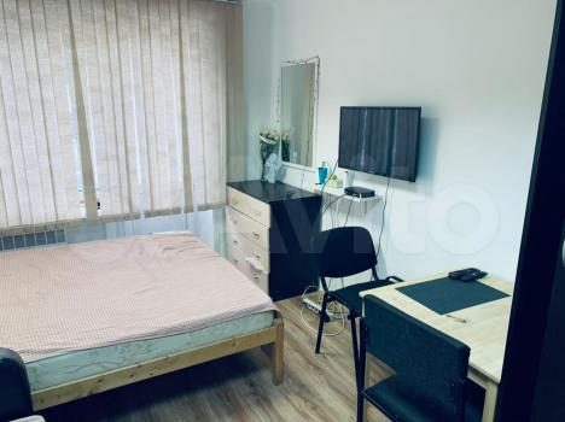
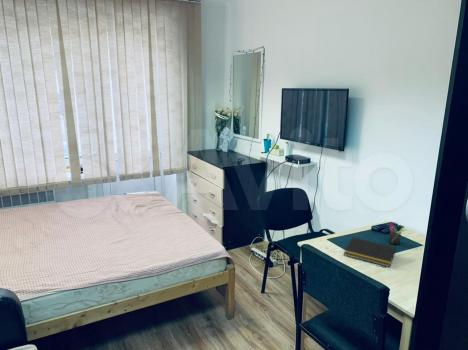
+ notepad [343,236,397,268]
+ pen holder [387,221,406,246]
